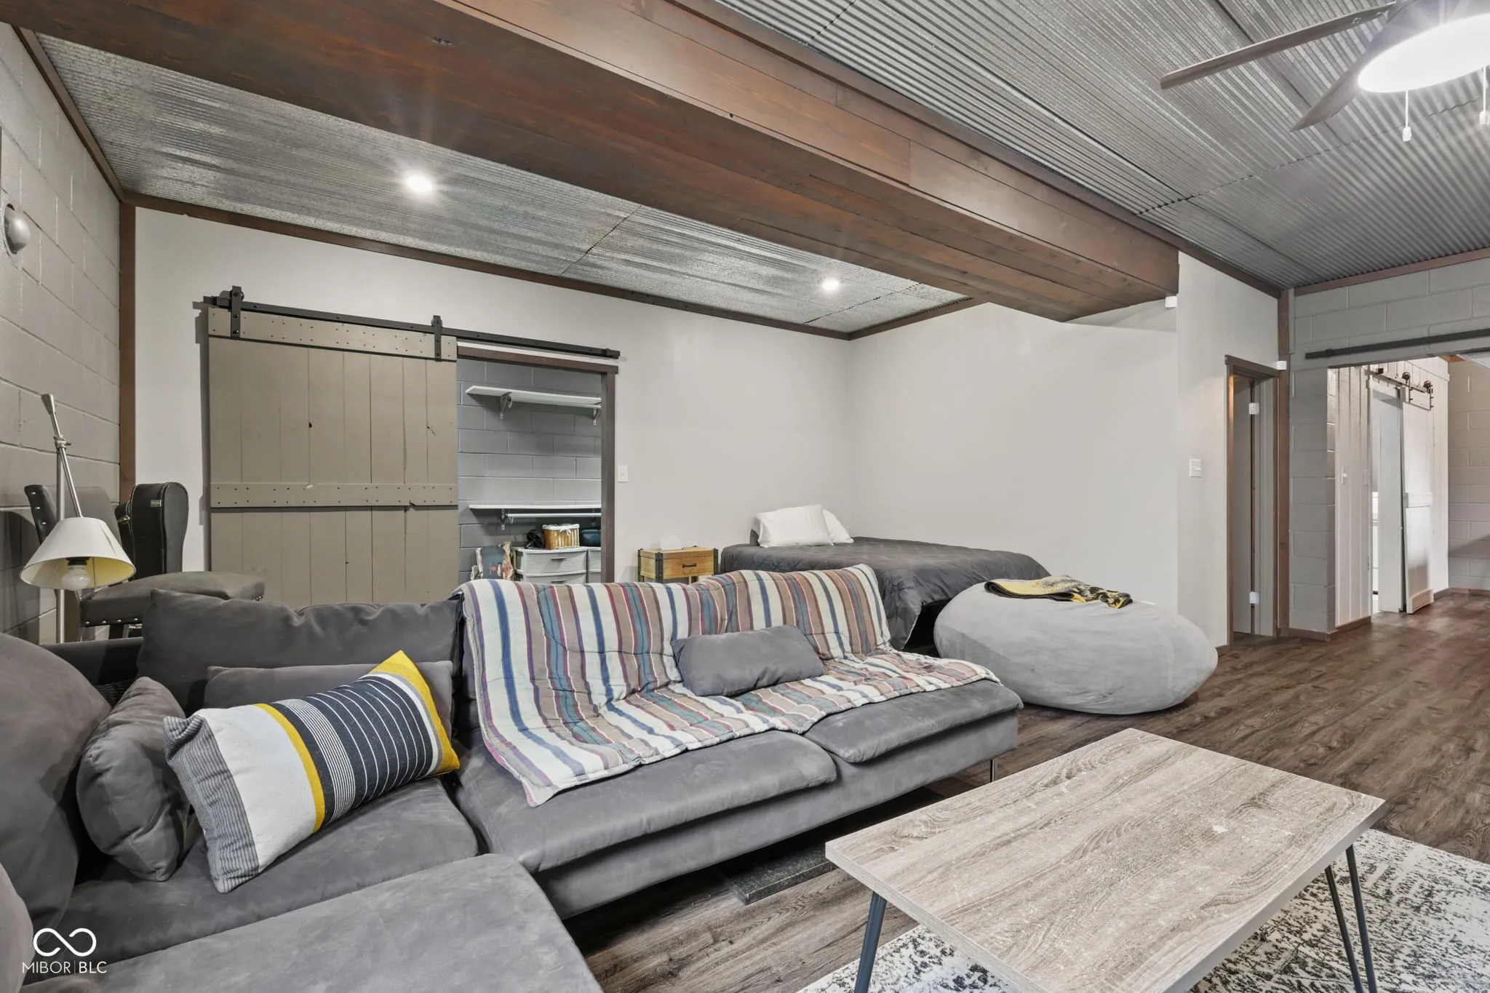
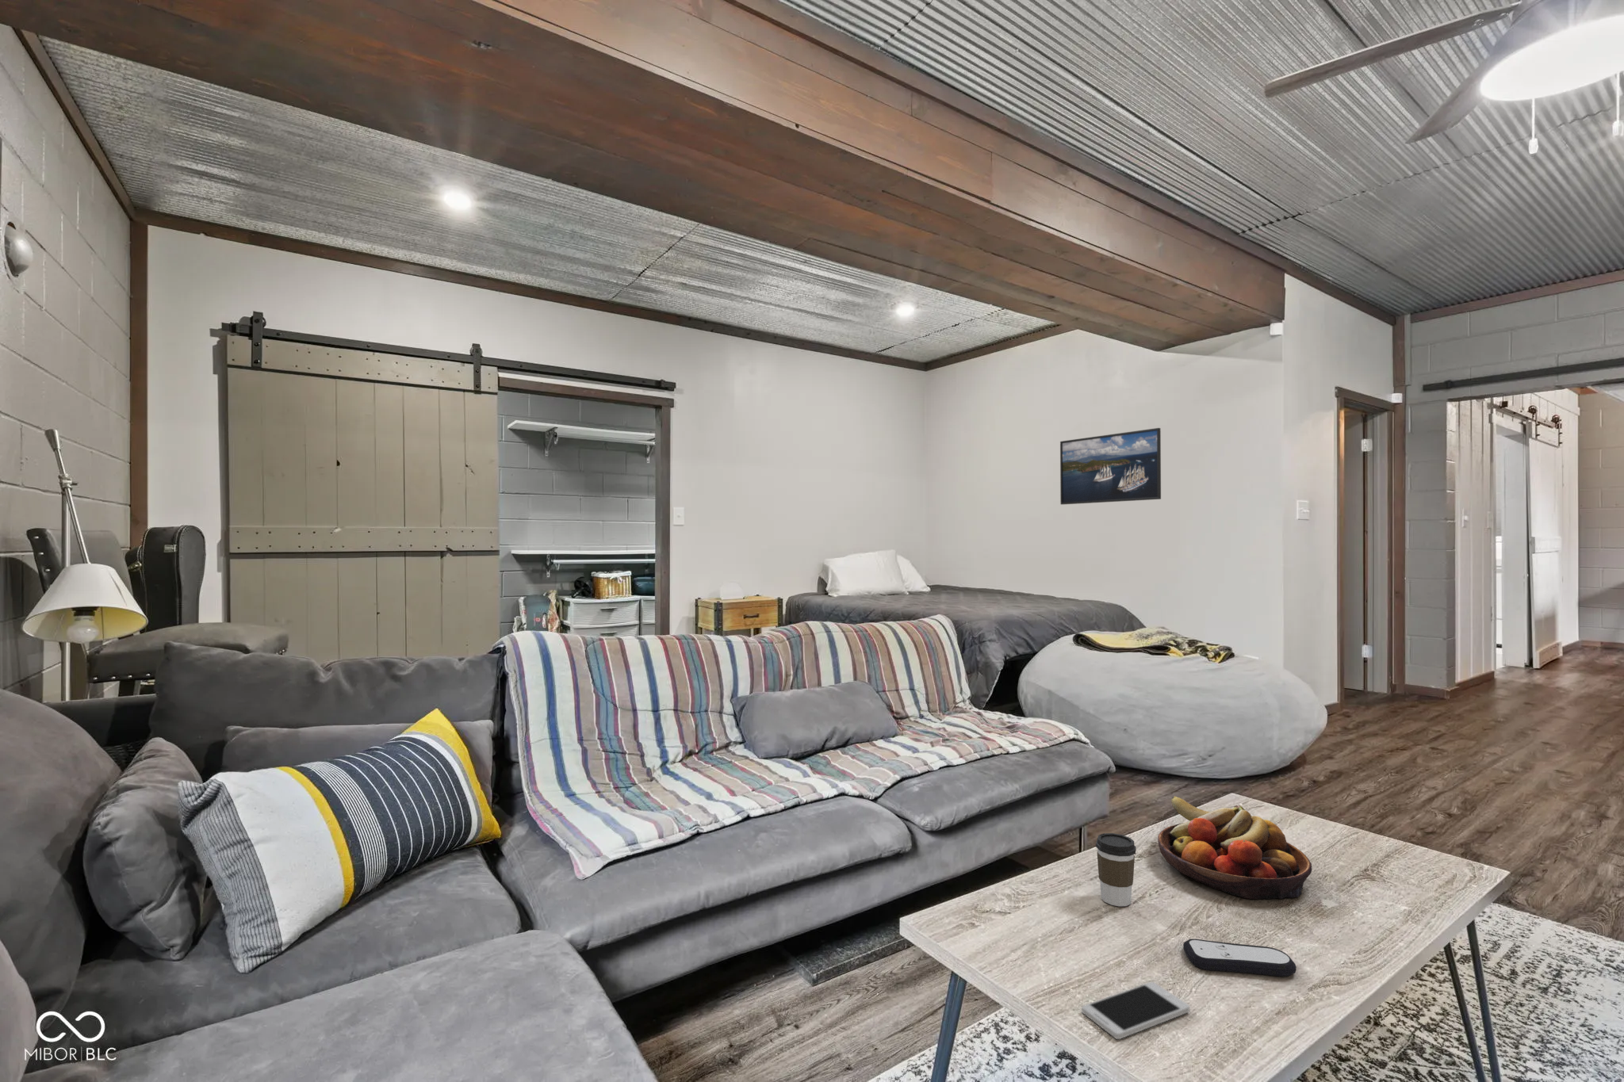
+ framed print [1059,427,1162,506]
+ fruit bowl [1157,795,1312,900]
+ remote control [1182,938,1297,977]
+ coffee cup [1095,832,1136,907]
+ smartphone [1081,982,1191,1040]
